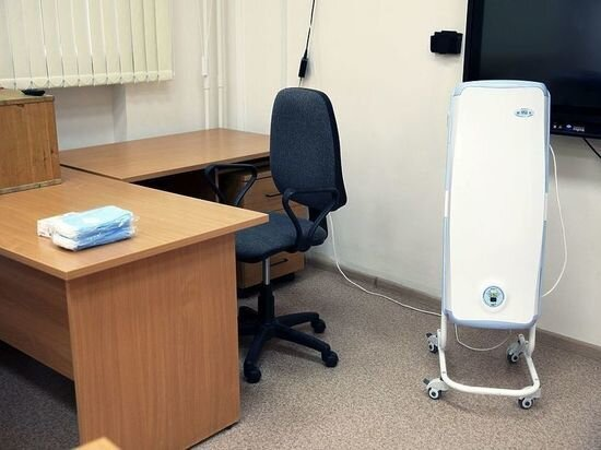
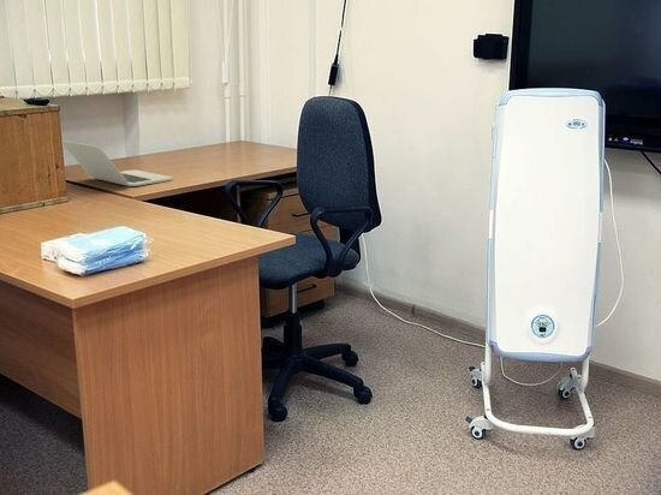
+ laptop [61,139,173,187]
